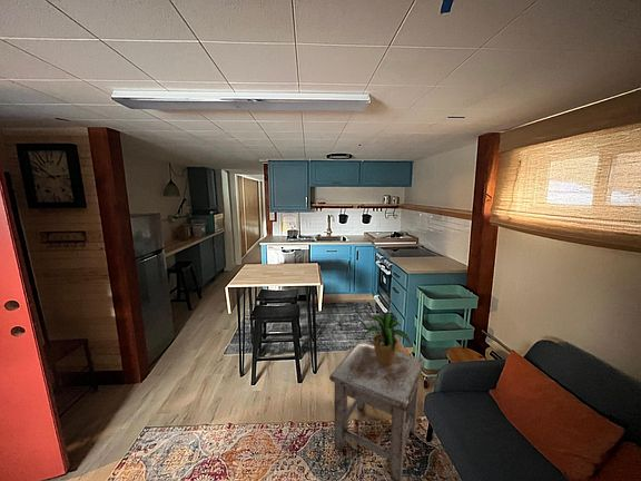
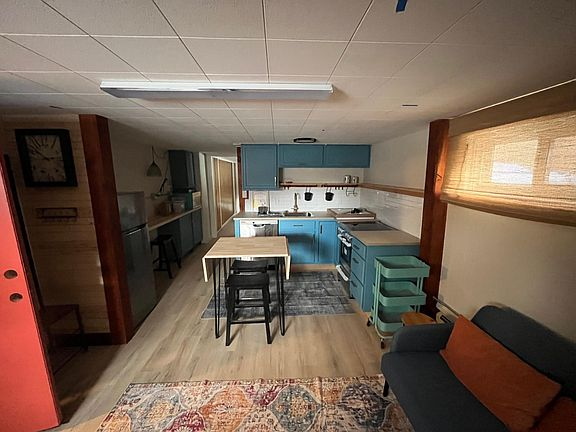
- potted plant [361,312,413,366]
- stool [328,340,426,481]
